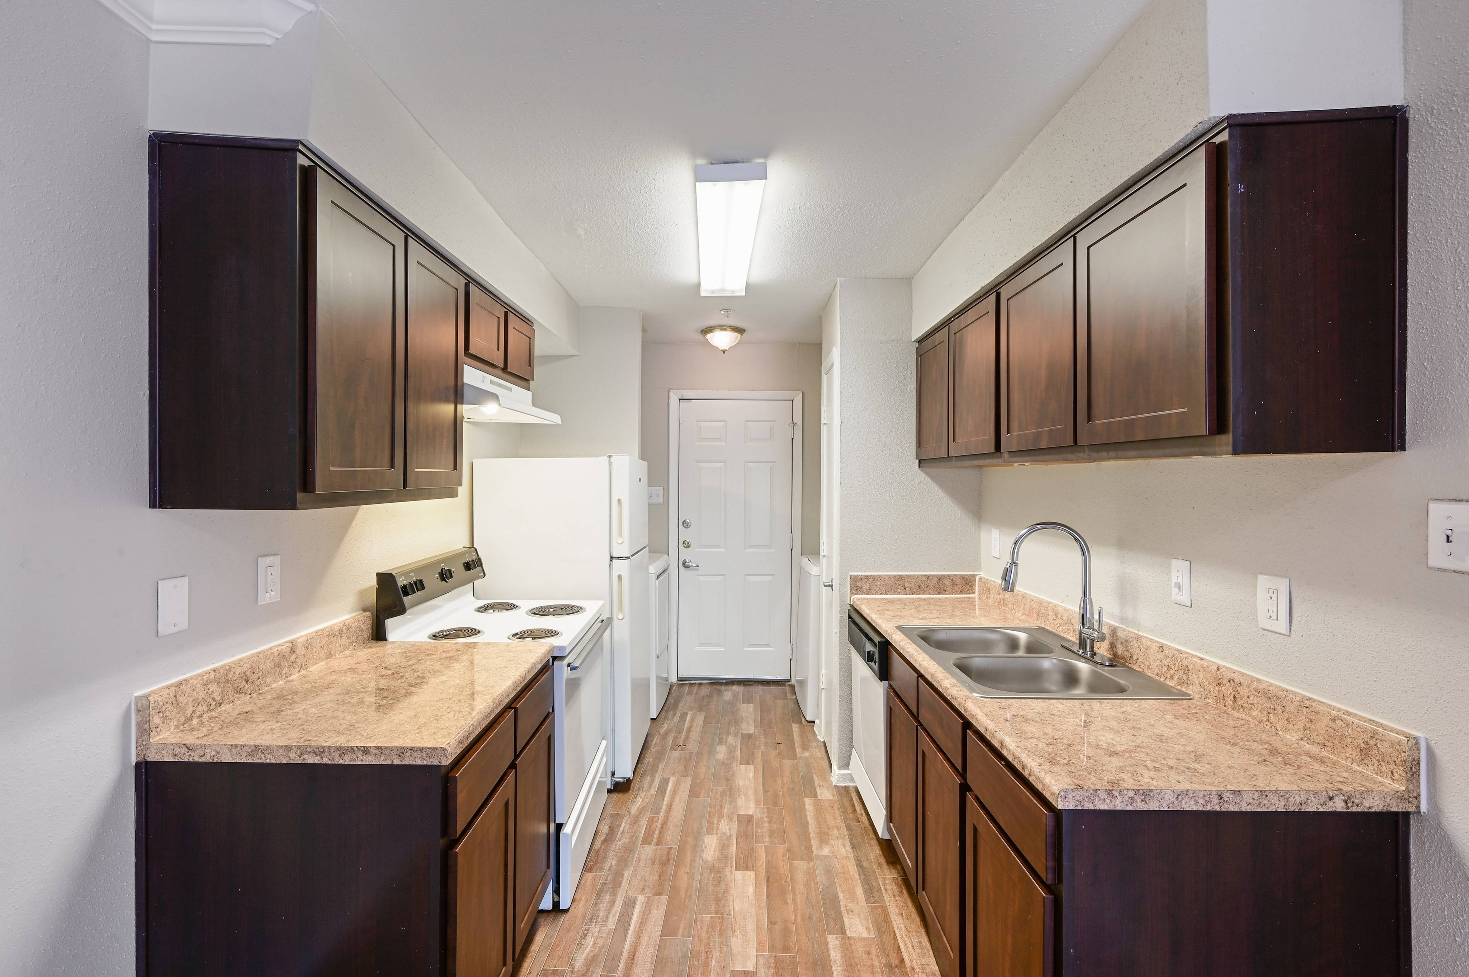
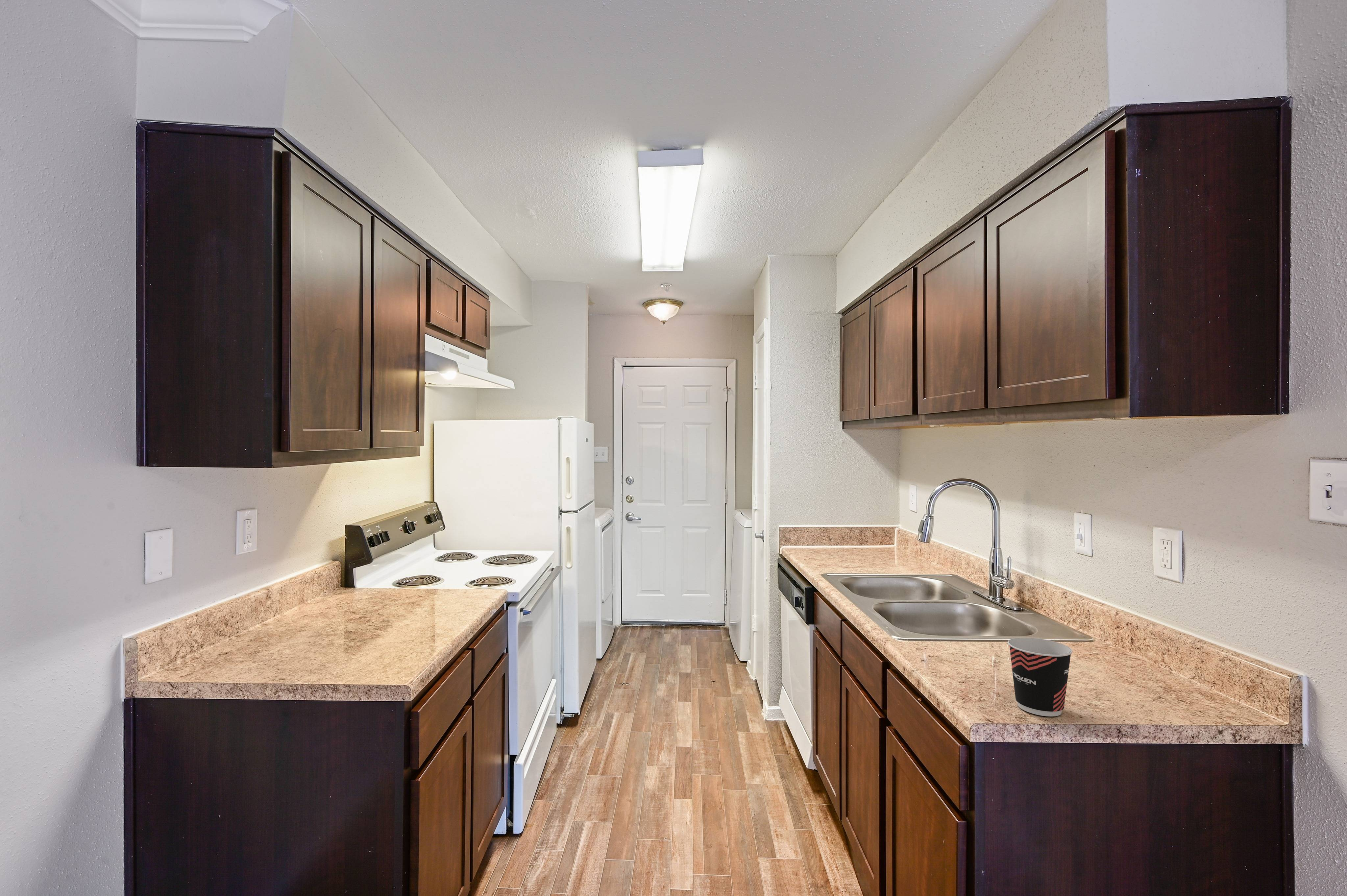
+ cup [1007,637,1073,717]
